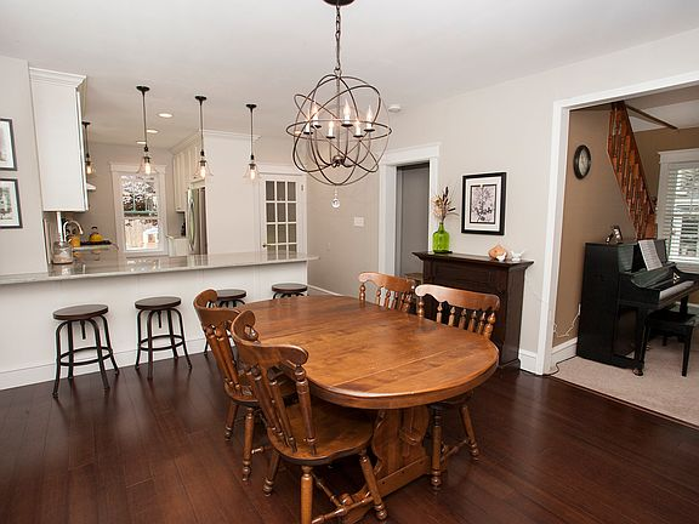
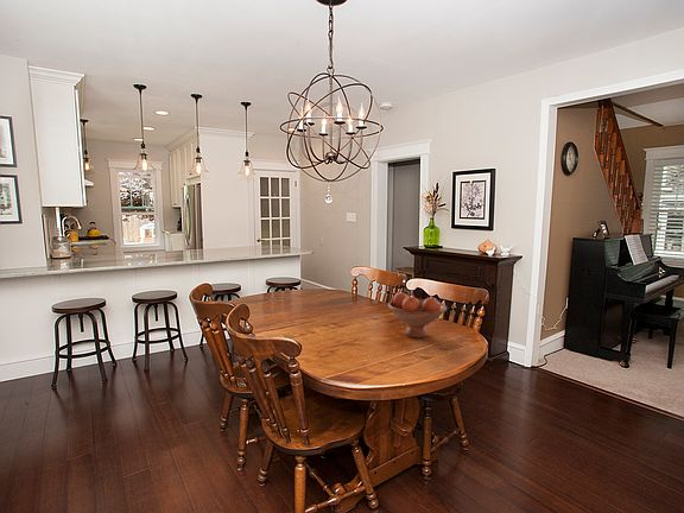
+ fruit bowl [387,292,448,338]
